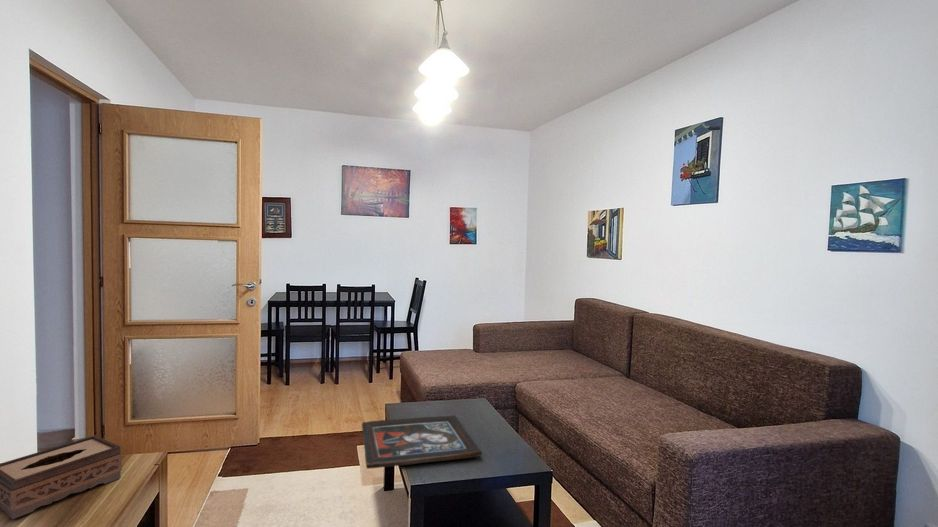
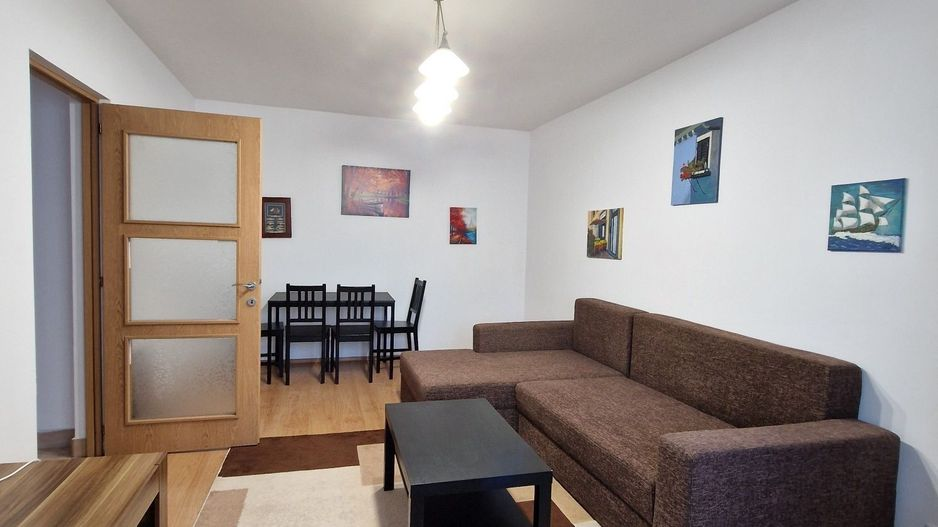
- religious icon [361,414,483,470]
- tissue box [0,434,123,520]
